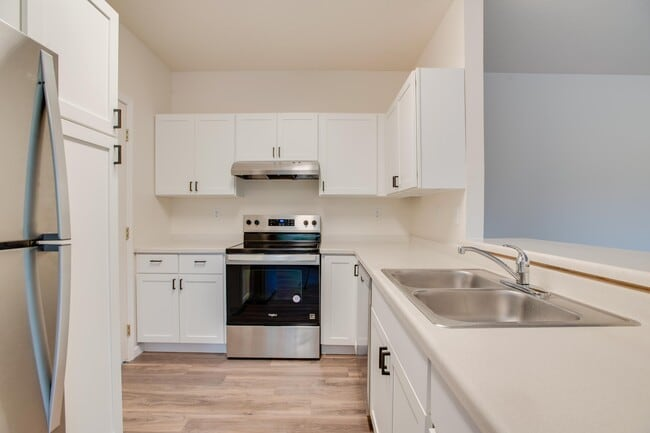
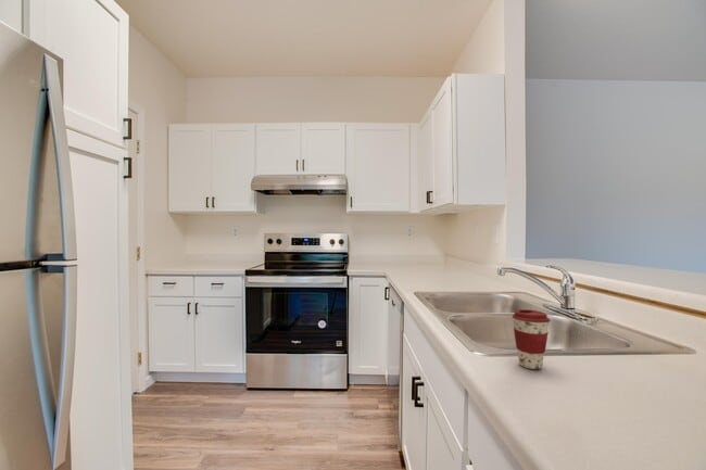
+ coffee cup [510,308,552,370]
